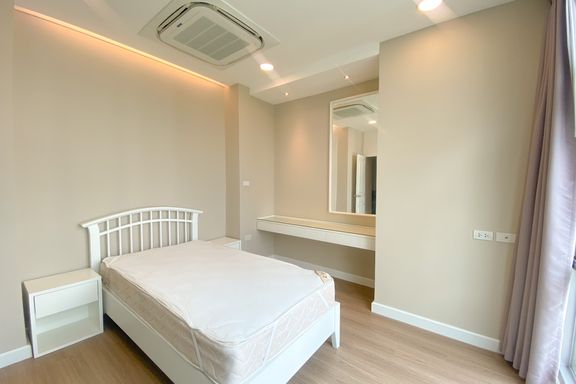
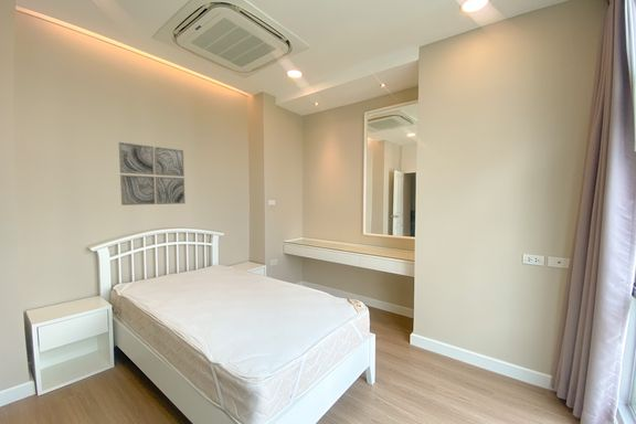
+ wall art [117,141,187,206]
